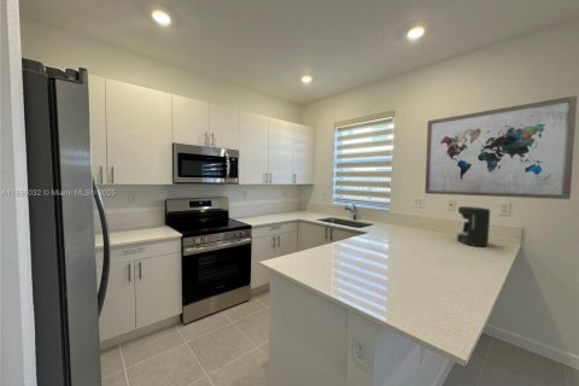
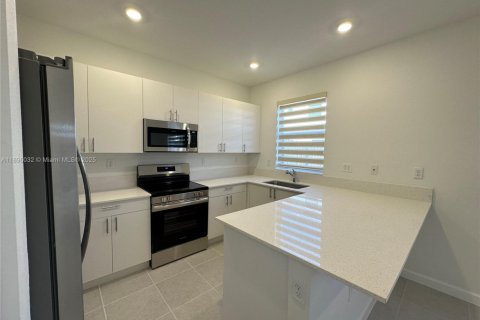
- wall art [423,94,578,200]
- coffee maker [456,205,491,247]
